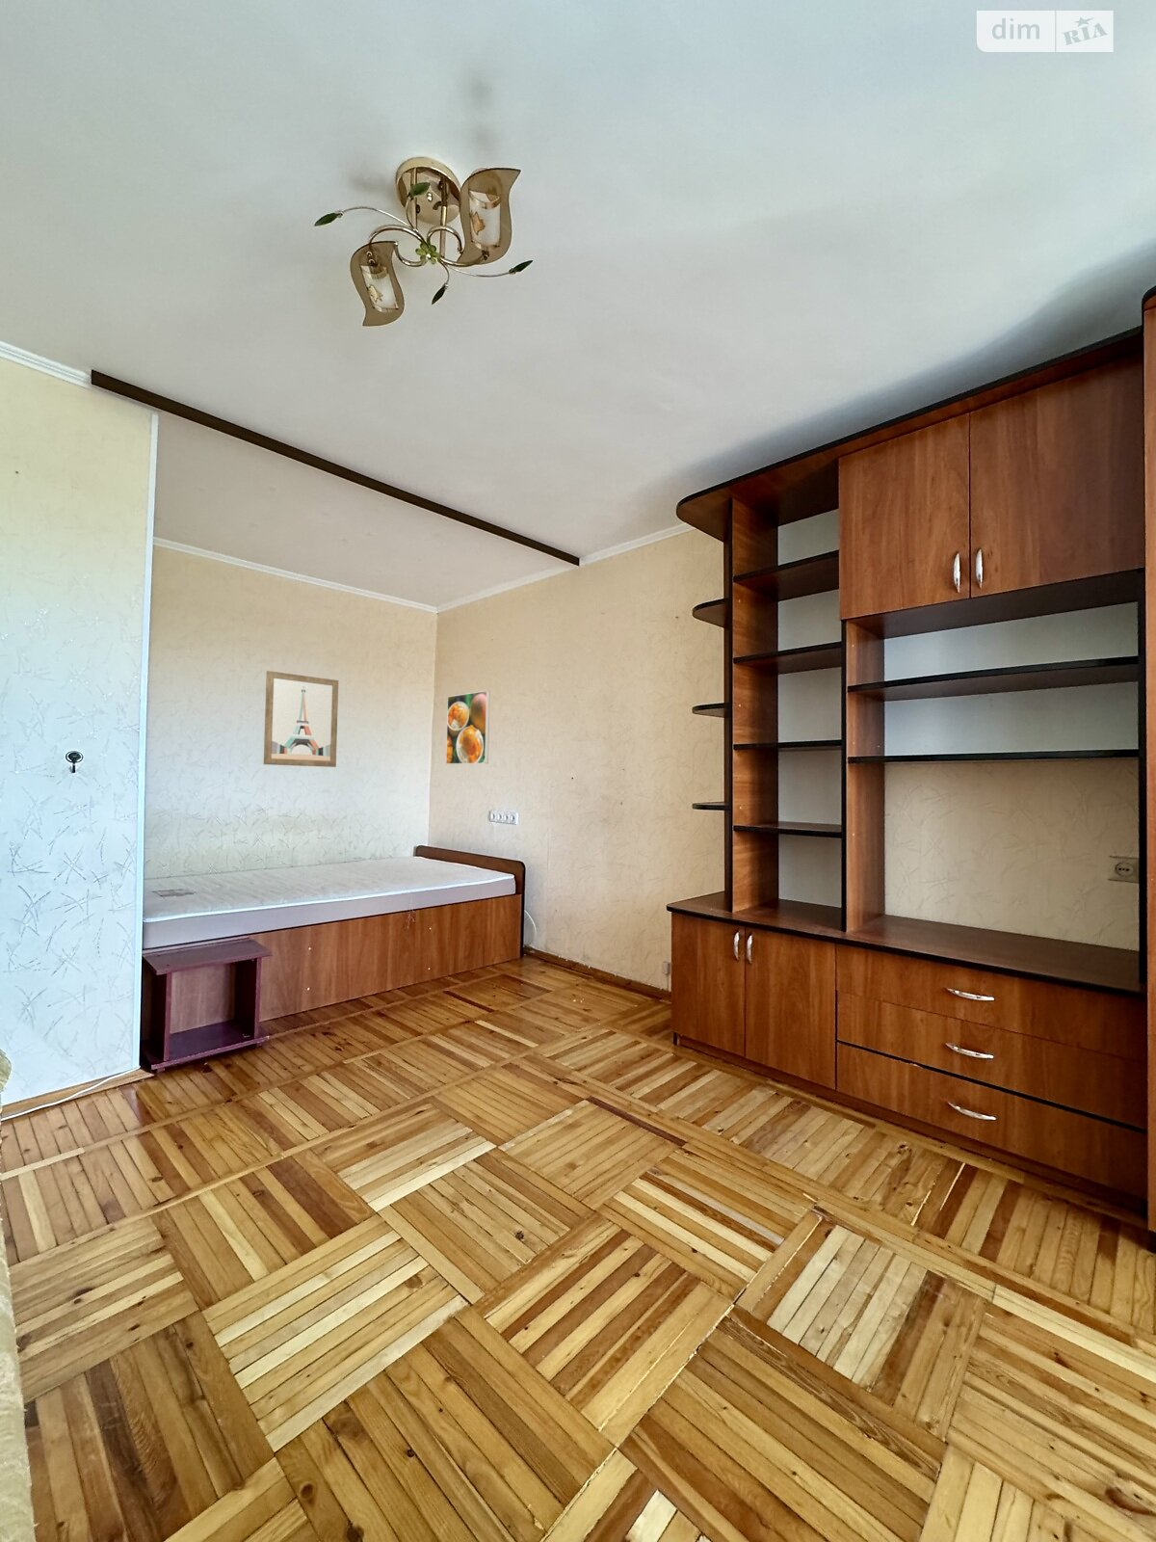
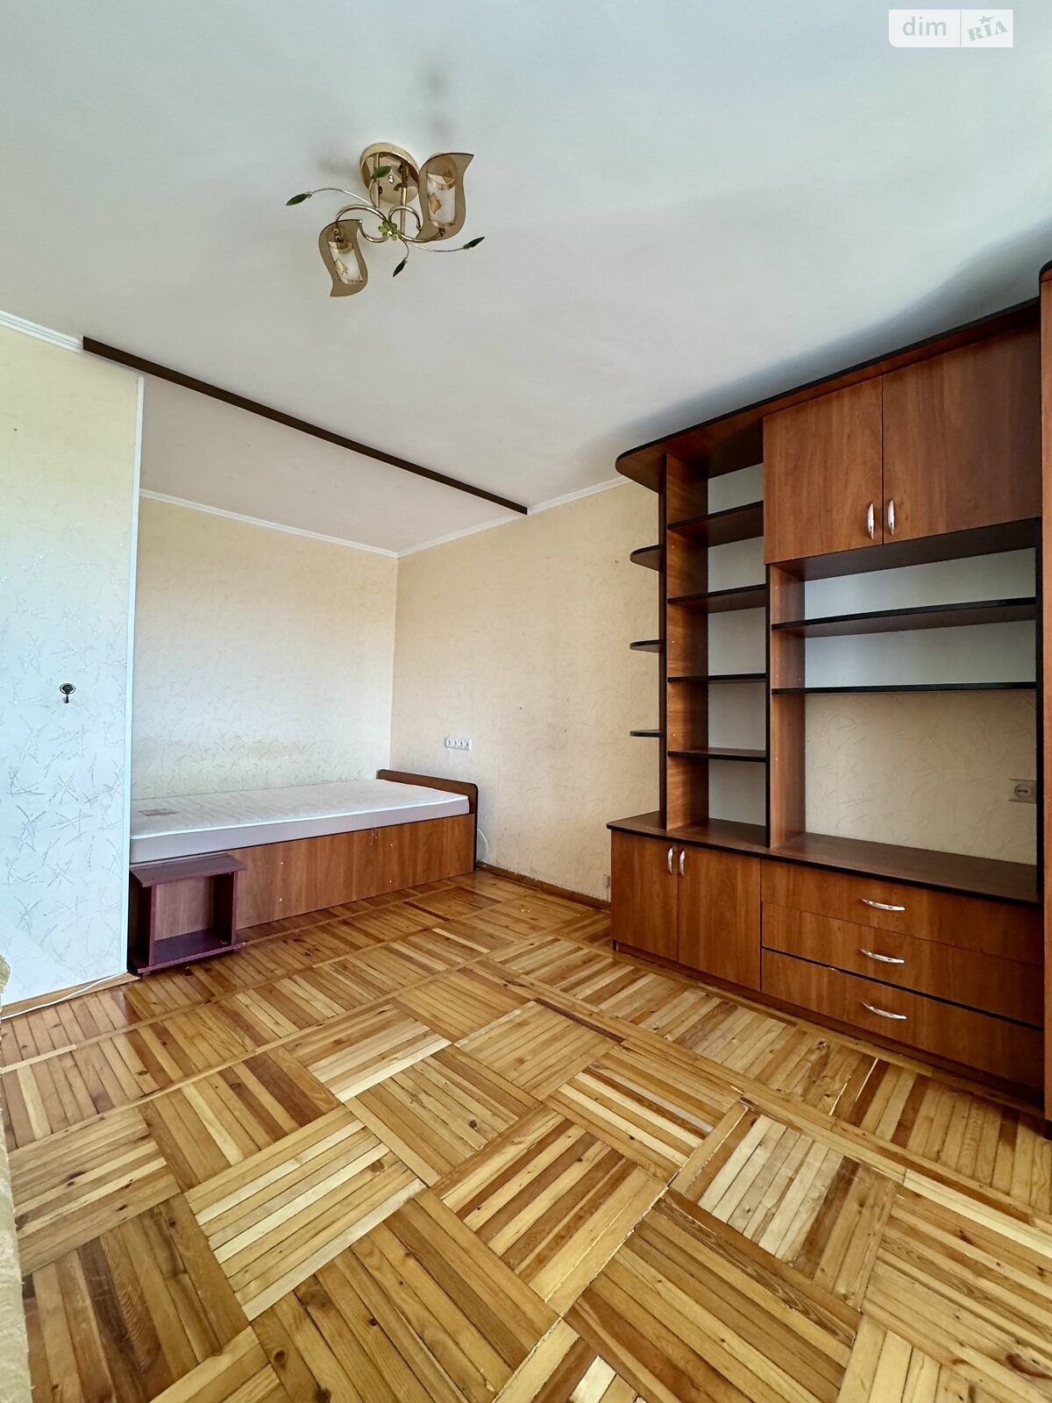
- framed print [446,690,492,765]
- wall art [264,670,339,769]
